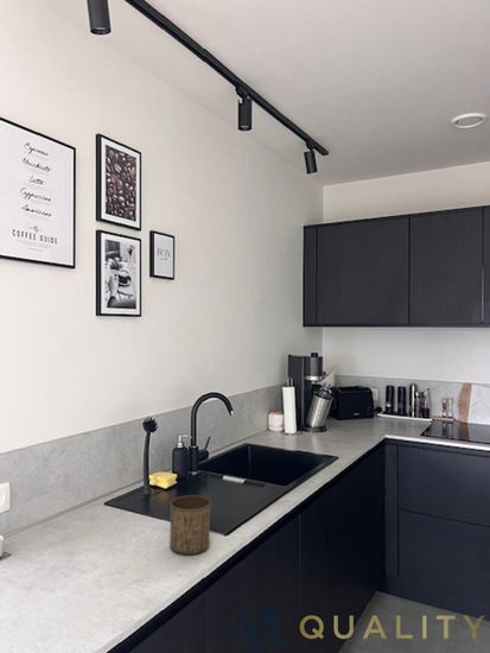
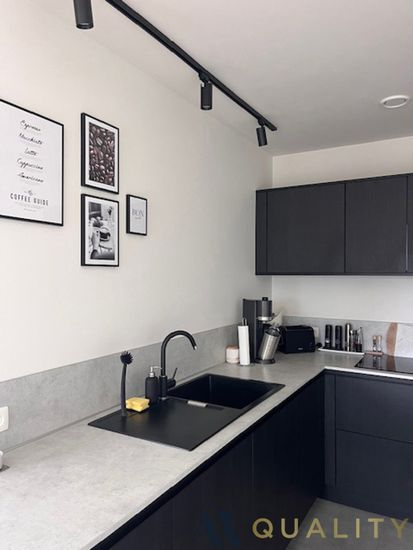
- cup [168,494,212,556]
